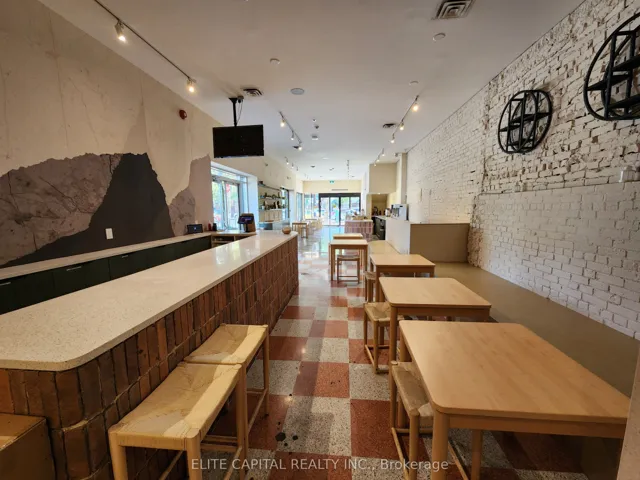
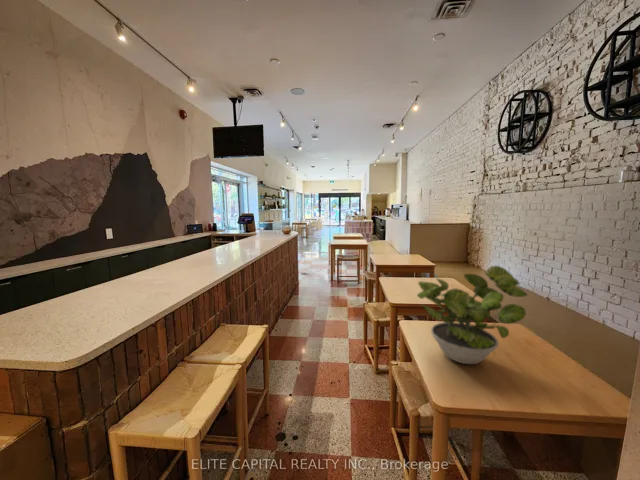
+ potted plant [416,265,529,365]
